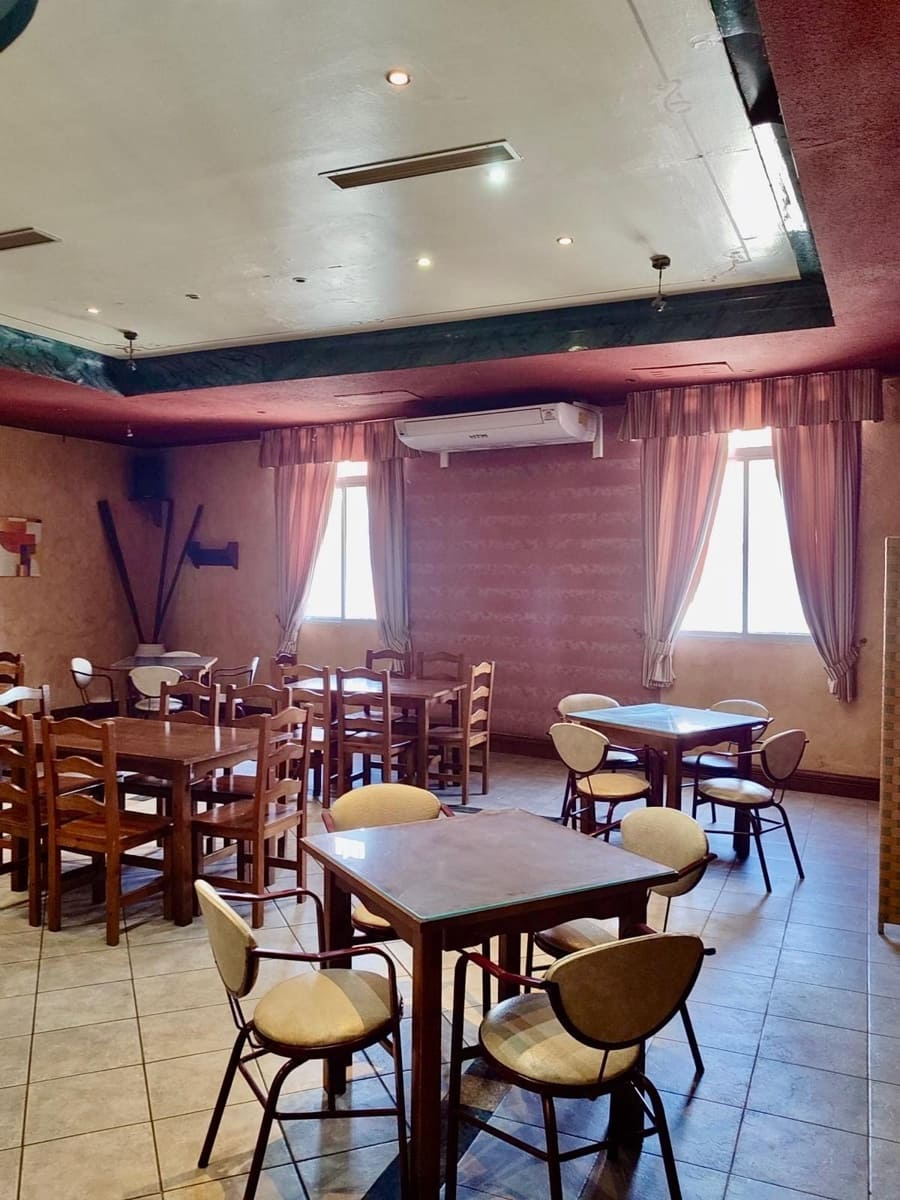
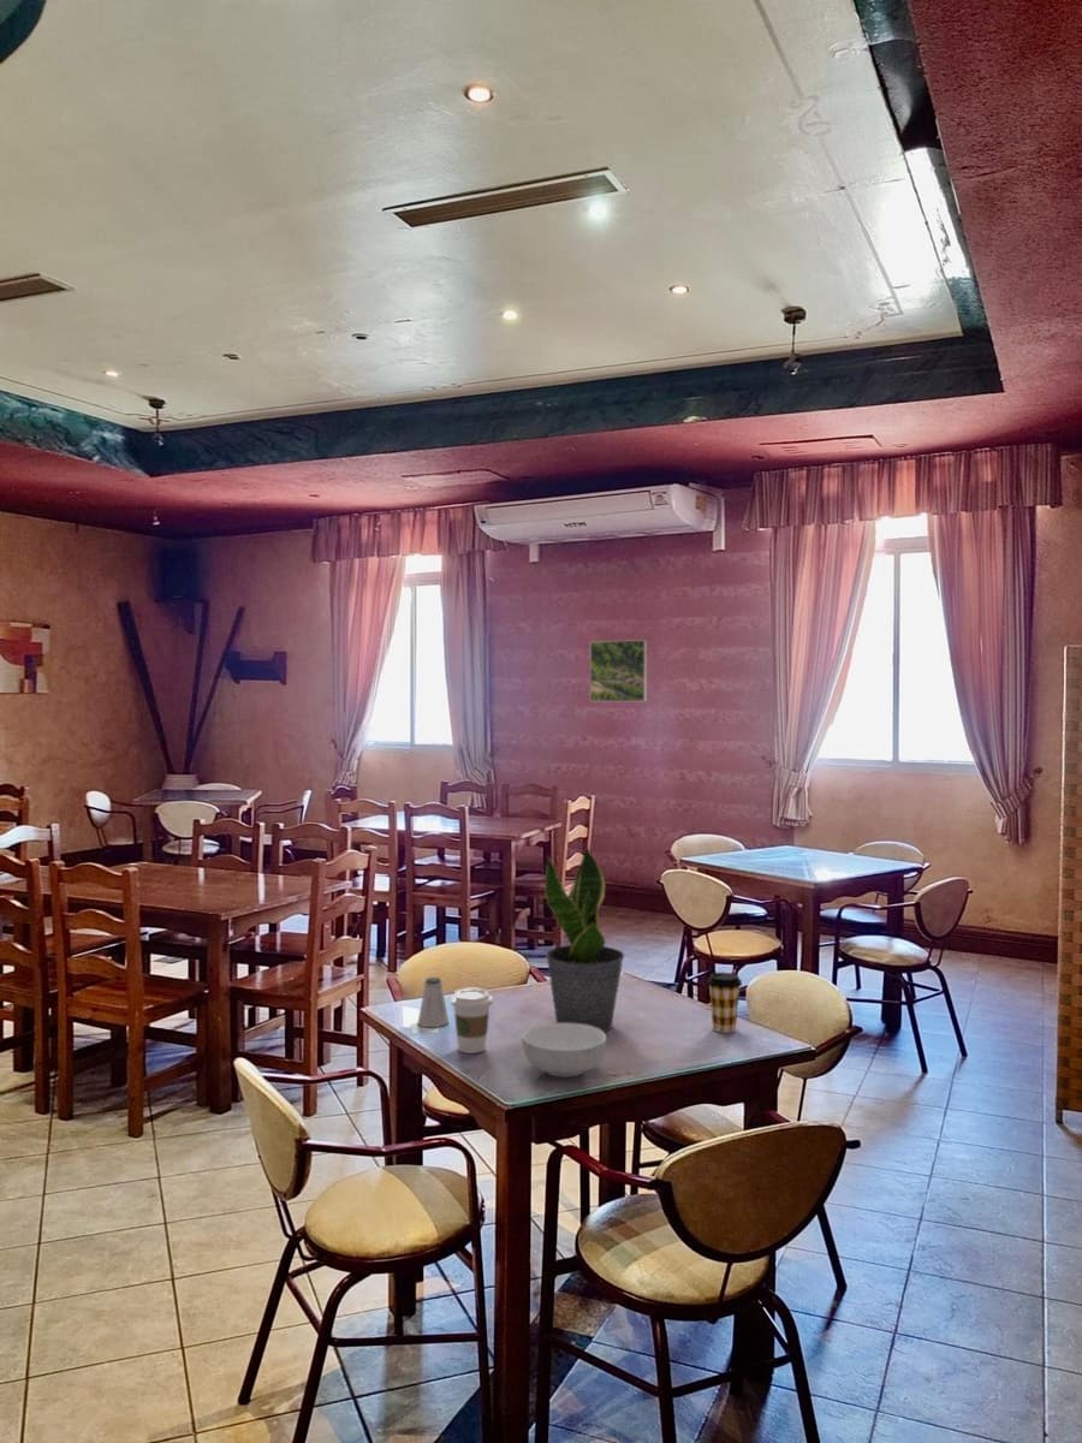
+ potted plant [543,845,625,1033]
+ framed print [589,639,648,702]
+ cereal bowl [522,1022,607,1079]
+ saltshaker [417,976,450,1028]
+ coffee cup [706,972,743,1034]
+ coffee cup [450,987,494,1055]
